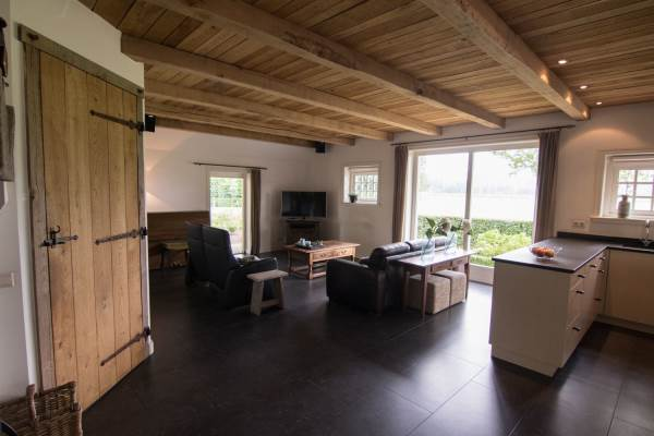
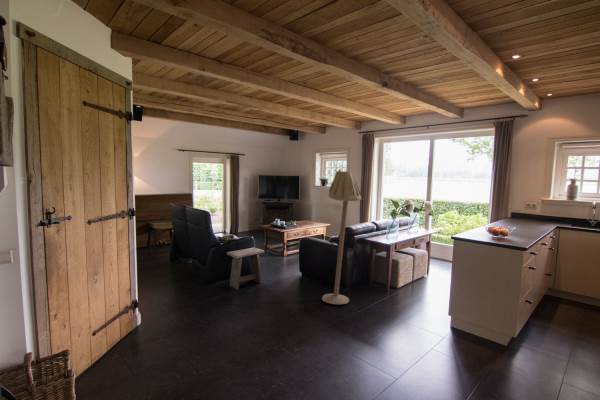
+ floor lamp [321,168,362,305]
